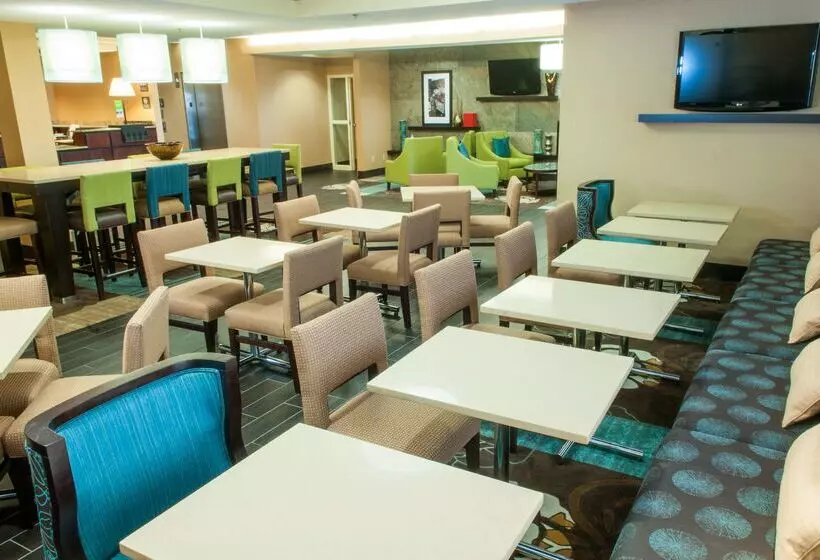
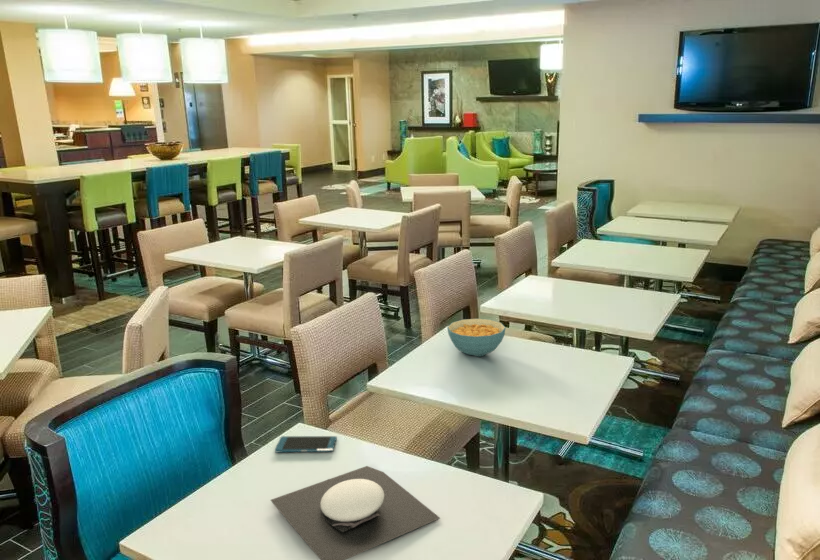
+ cereal bowl [446,318,507,358]
+ plate [270,465,440,560]
+ smartphone [274,435,338,453]
